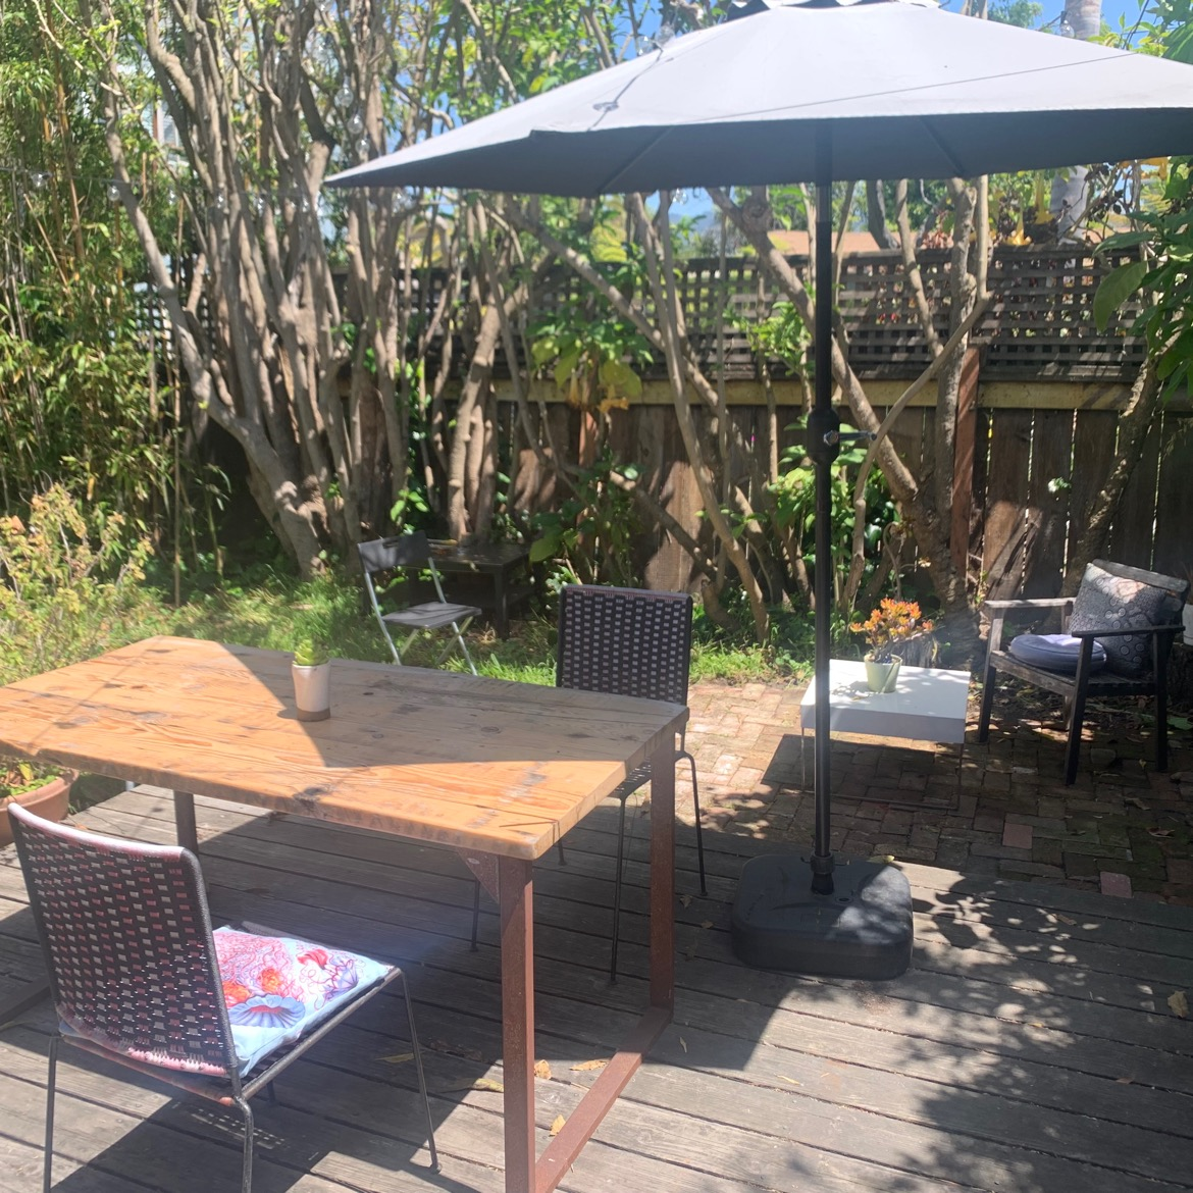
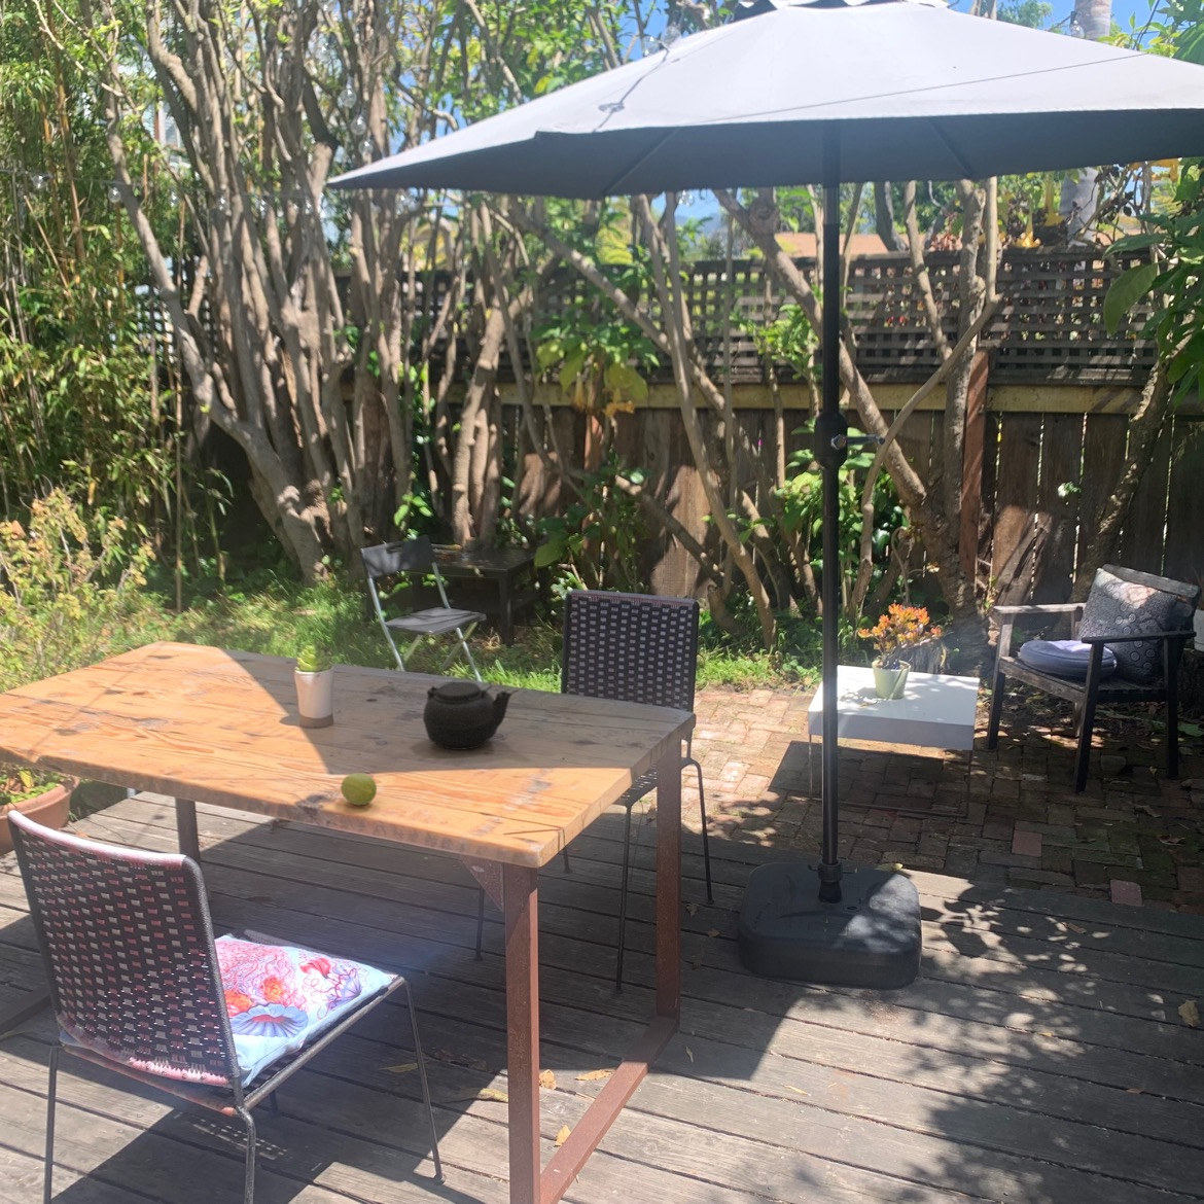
+ teapot [422,680,514,751]
+ fruit [340,772,378,806]
